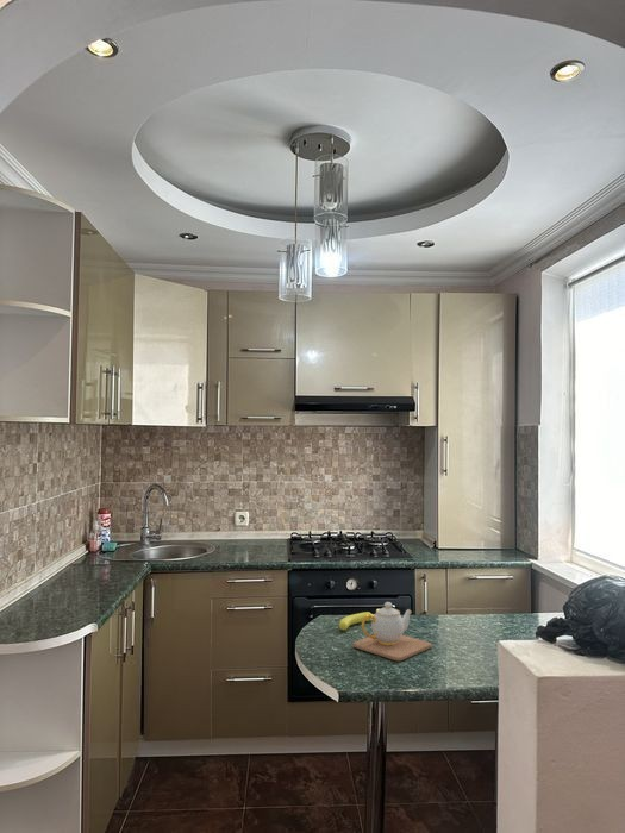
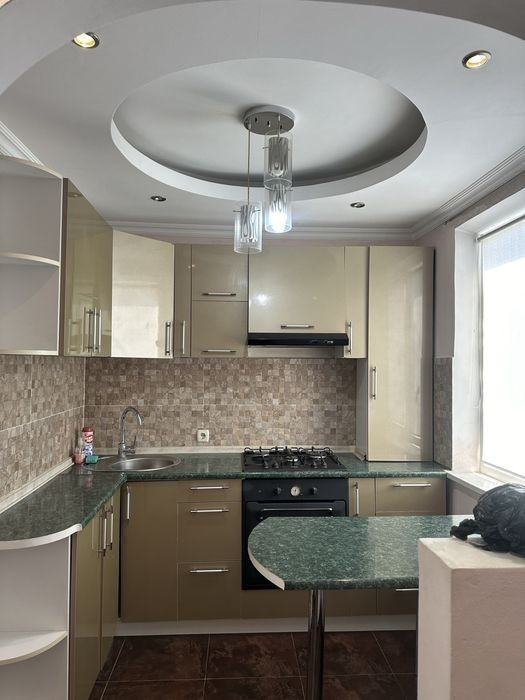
- teapot [352,601,432,662]
- banana [338,610,375,631]
